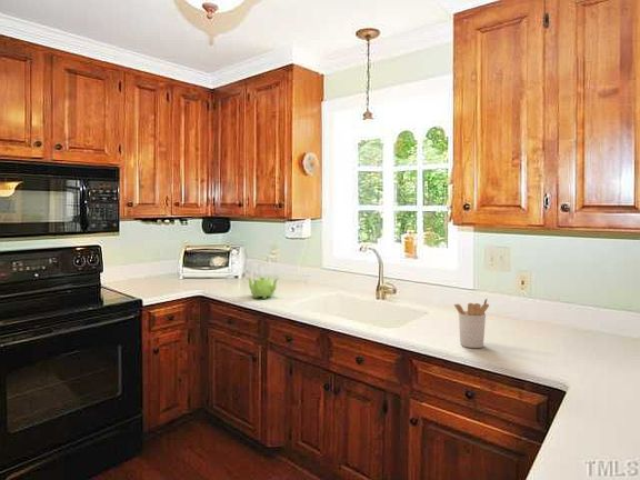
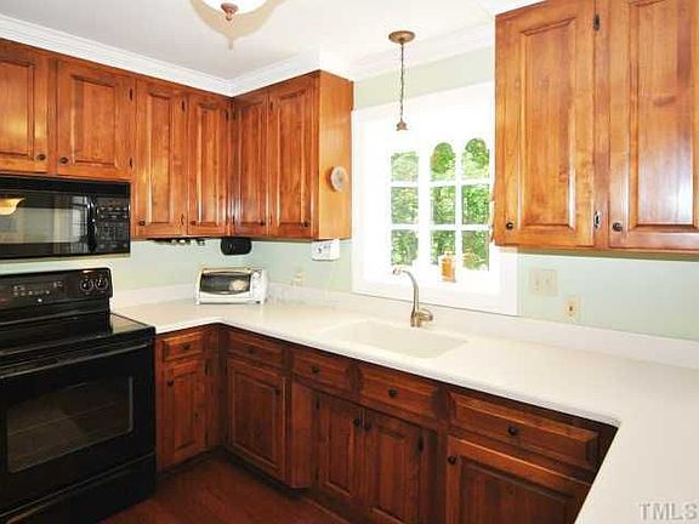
- teapot [247,276,279,300]
- utensil holder [453,297,490,349]
